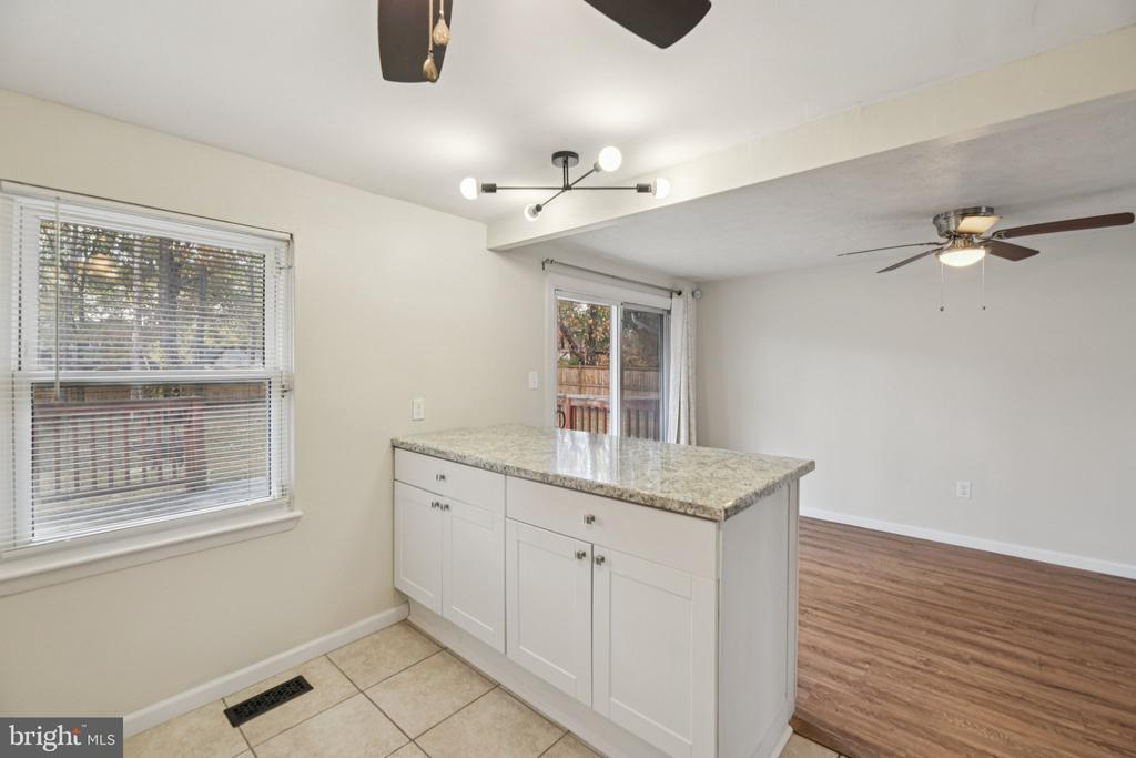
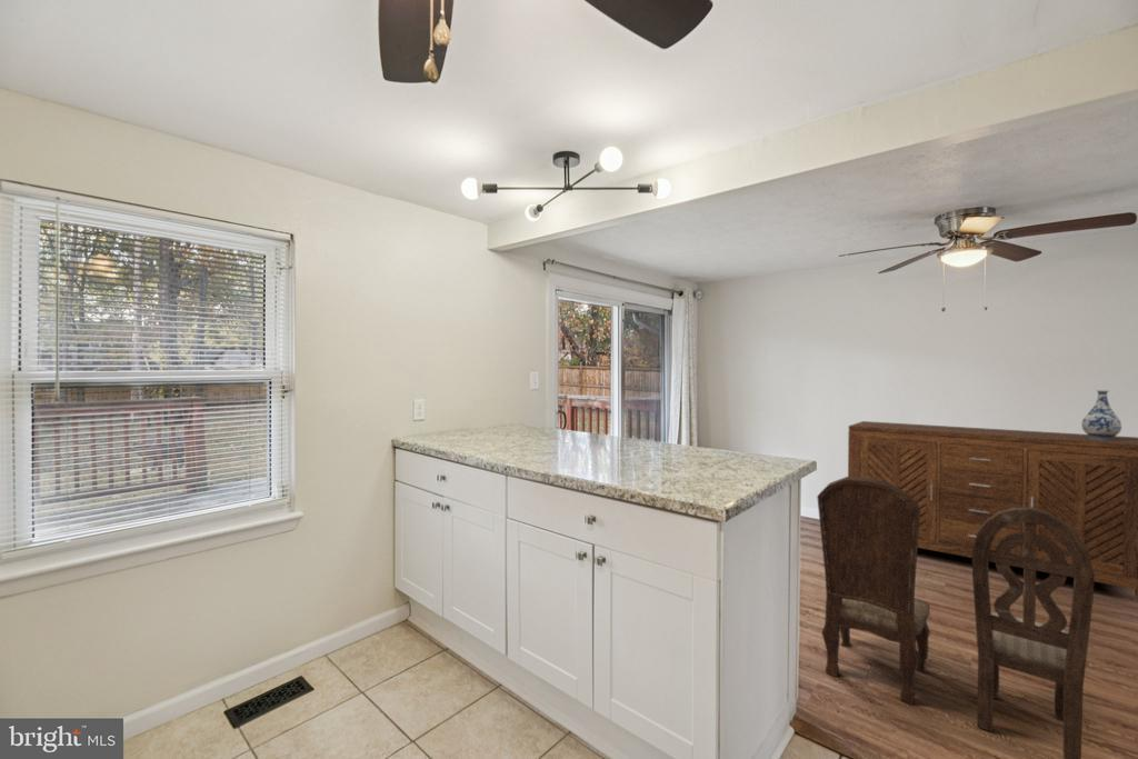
+ dining chair [816,476,1095,759]
+ sideboard [847,420,1138,601]
+ vase [1080,389,1122,440]
